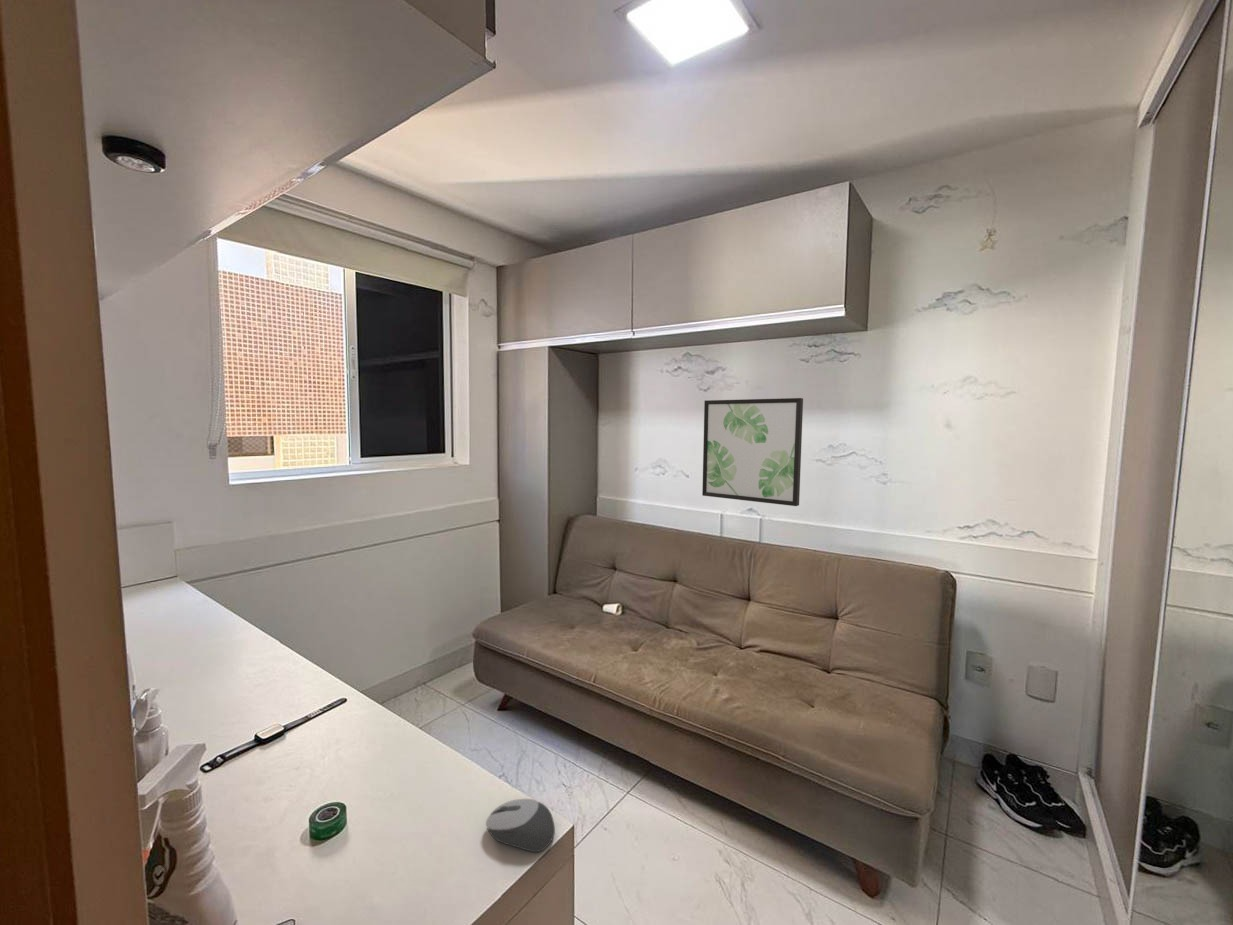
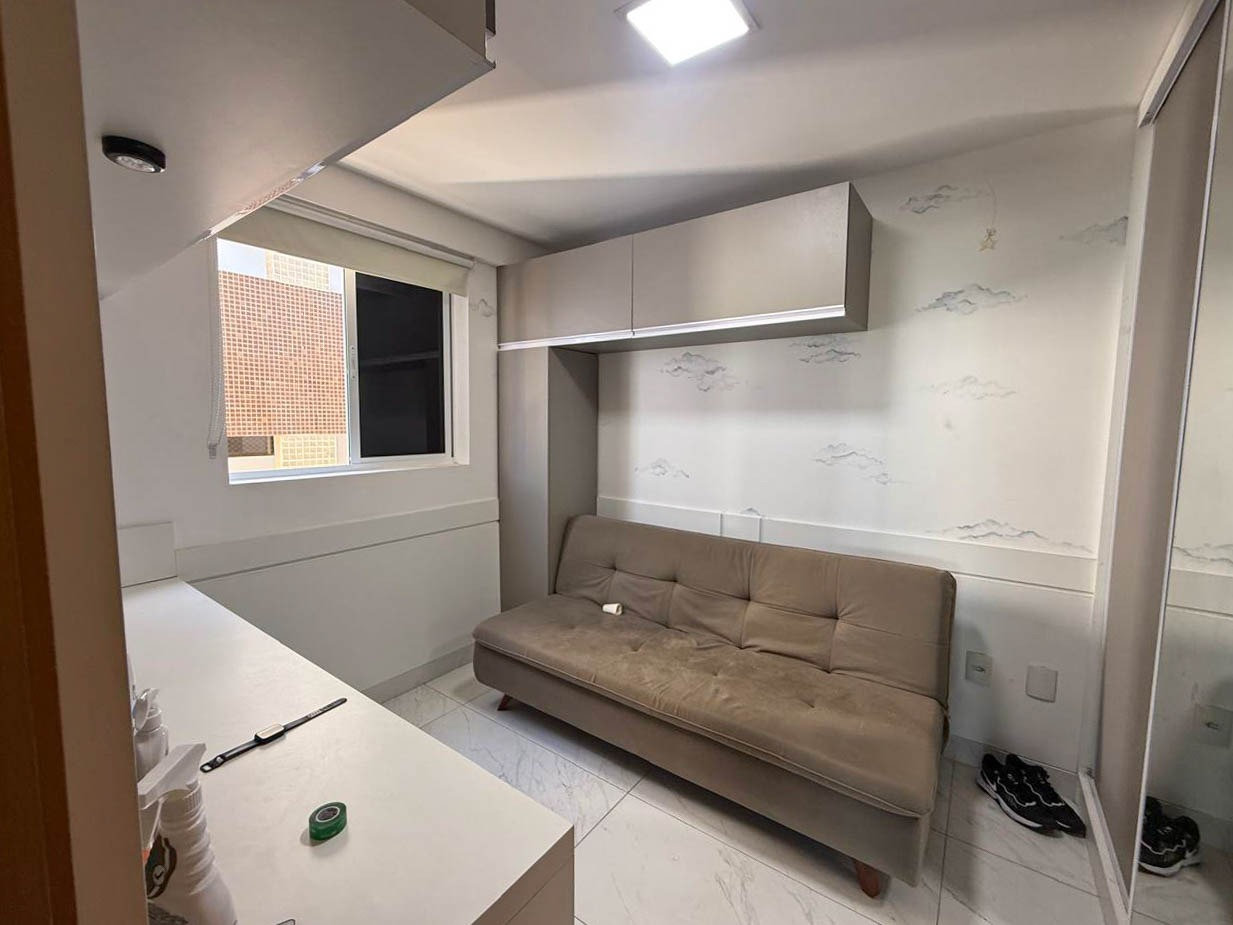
- wall art [701,397,804,507]
- computer mouse [485,798,556,853]
